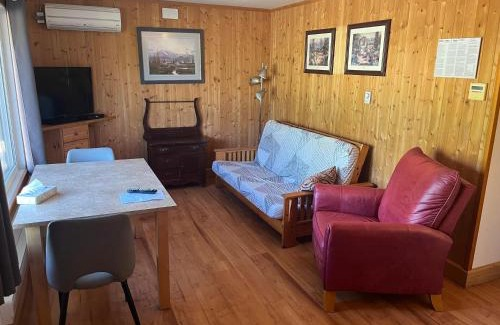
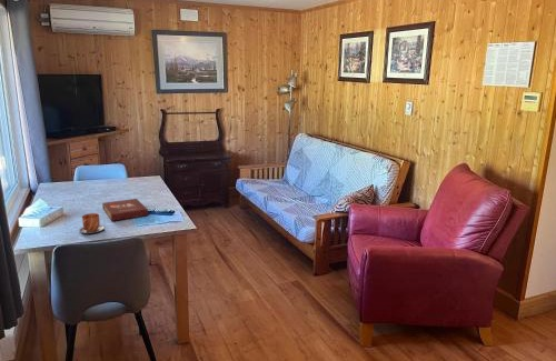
+ book [101,198,149,222]
+ mug [78,212,105,234]
